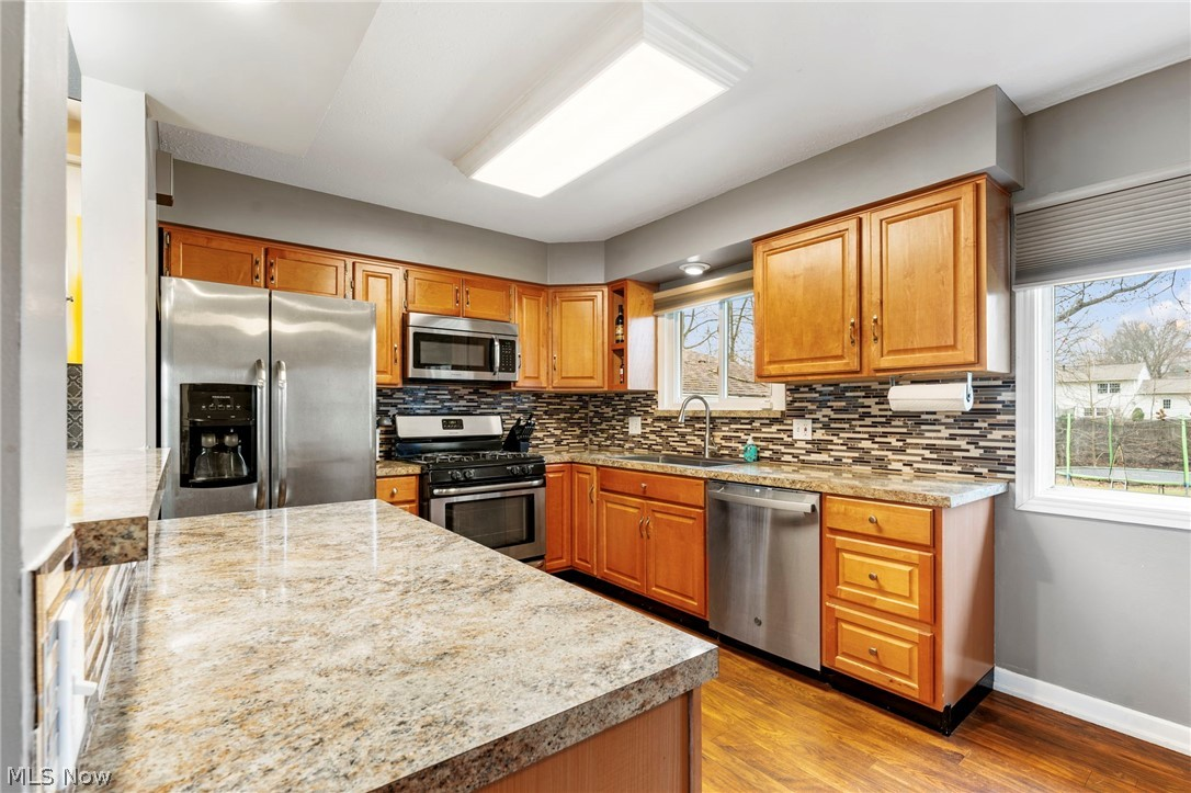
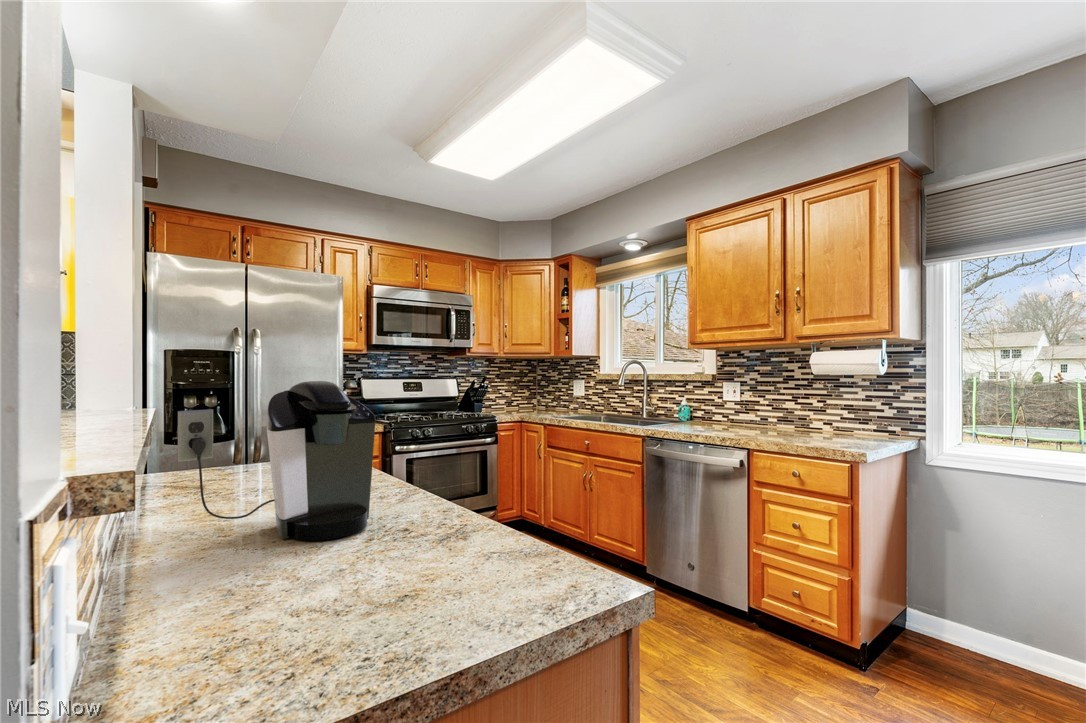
+ coffee maker [177,380,376,542]
